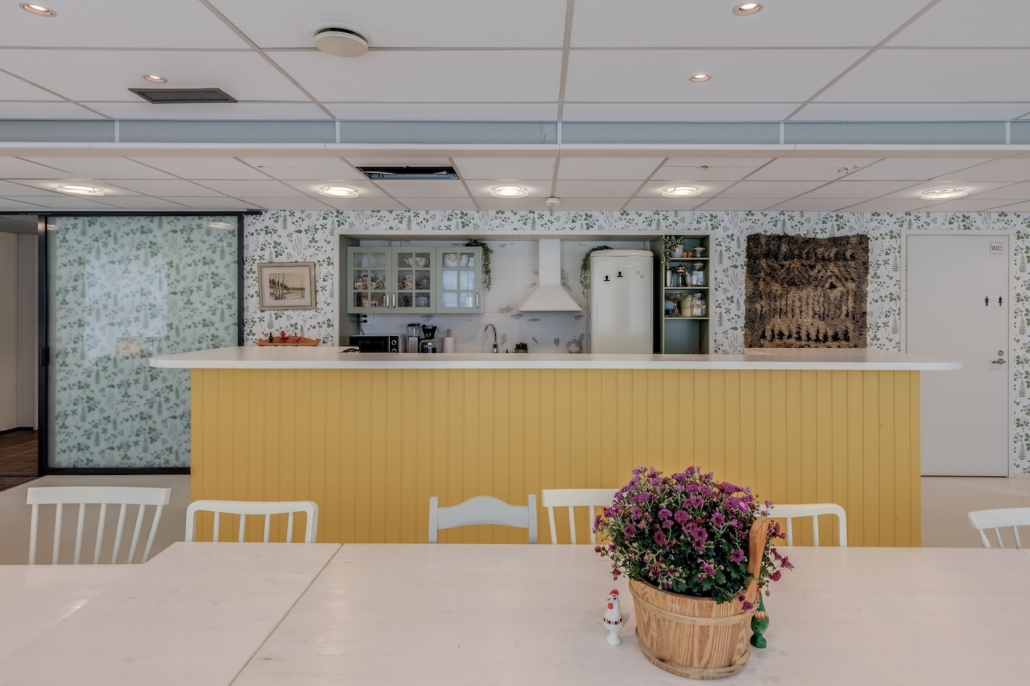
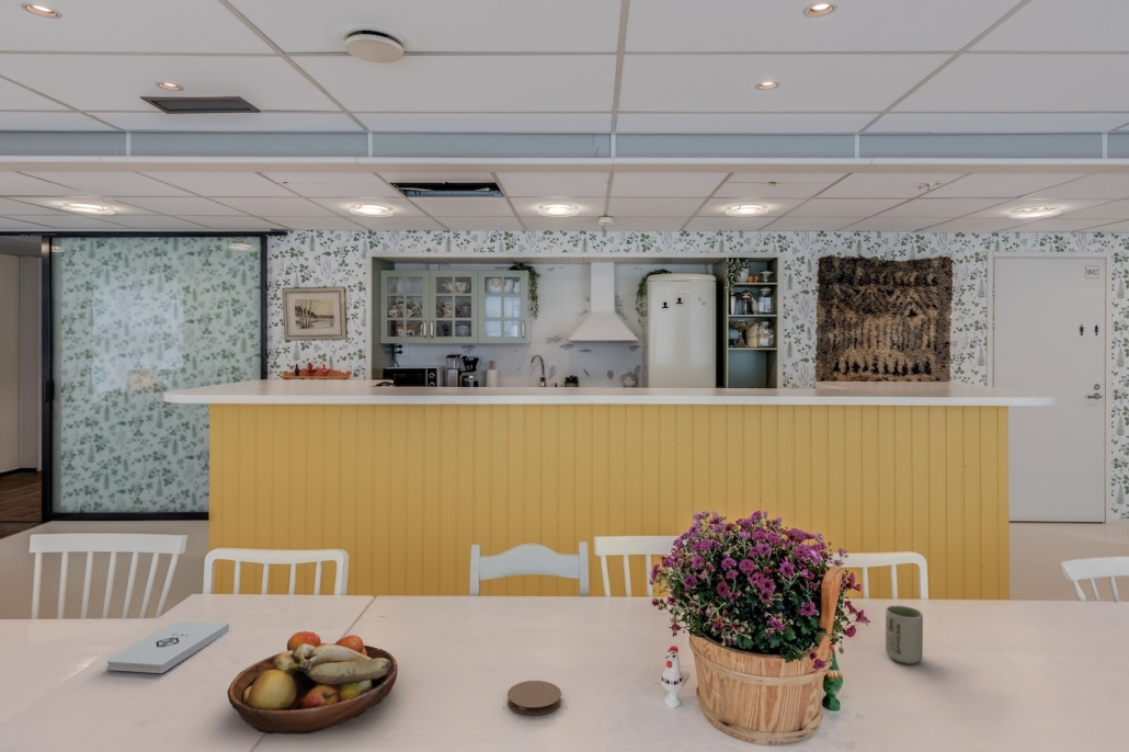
+ fruit bowl [226,630,399,736]
+ notepad [105,620,230,674]
+ cup [885,604,924,665]
+ coaster [506,680,562,716]
